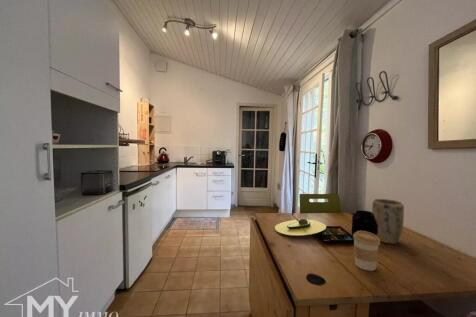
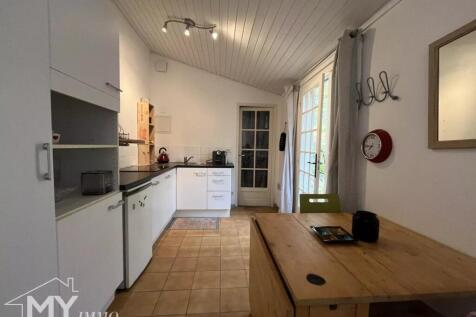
- coffee cup [352,230,381,272]
- plant pot [371,198,405,245]
- avocado [274,212,327,236]
